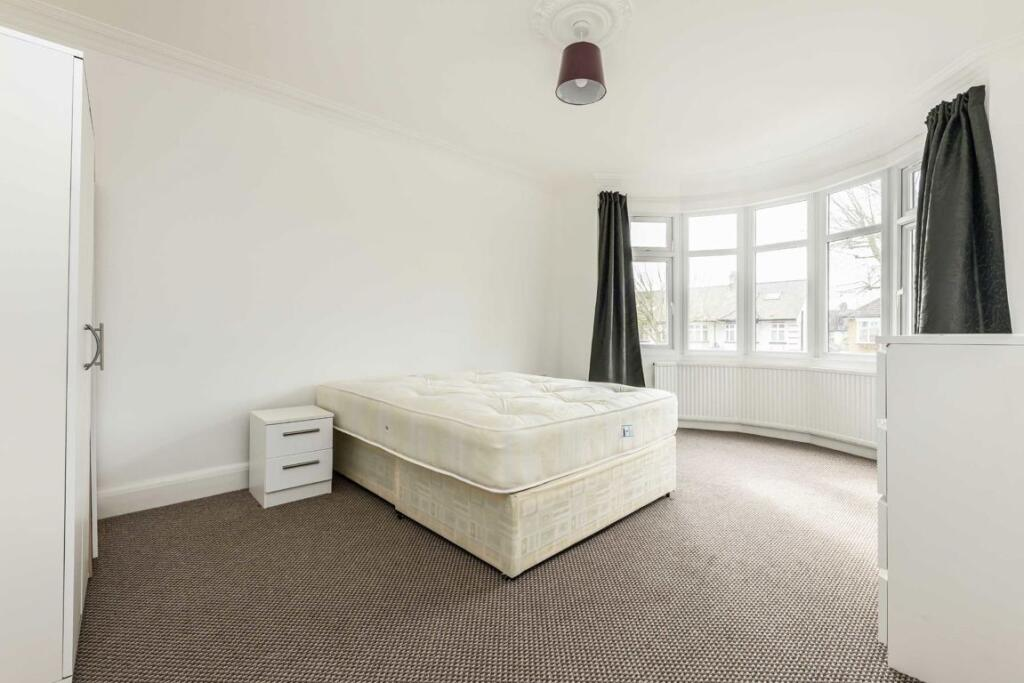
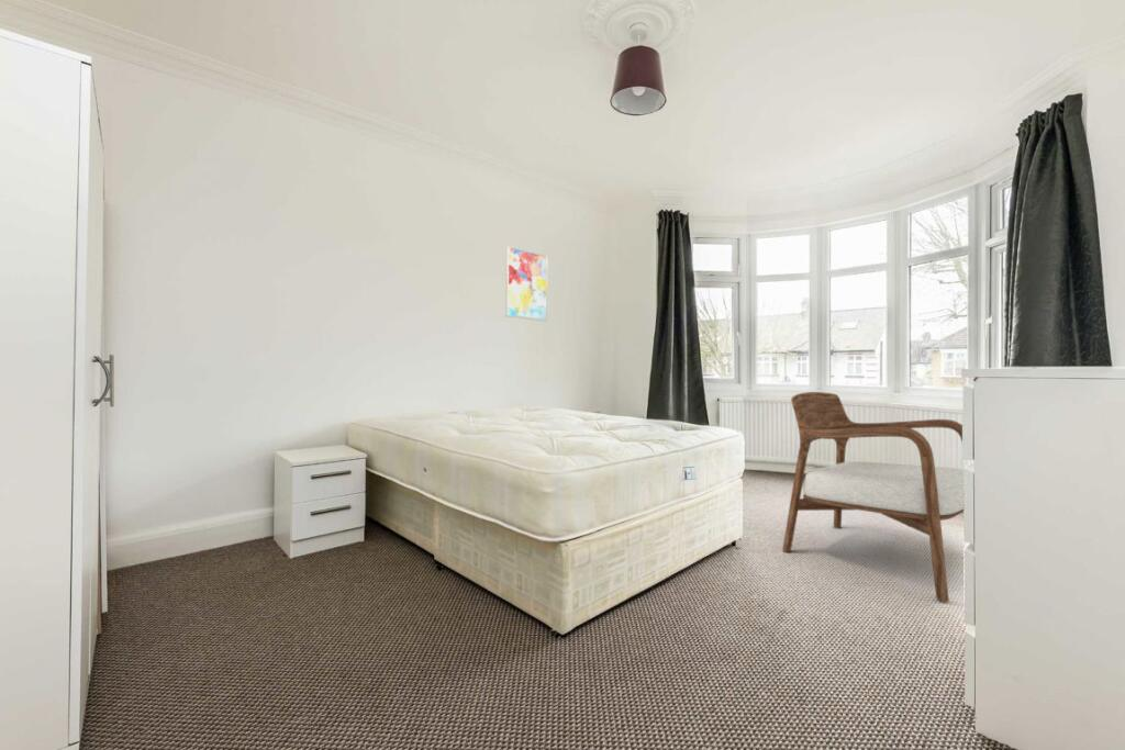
+ armchair [781,391,965,603]
+ wall art [504,245,549,323]
